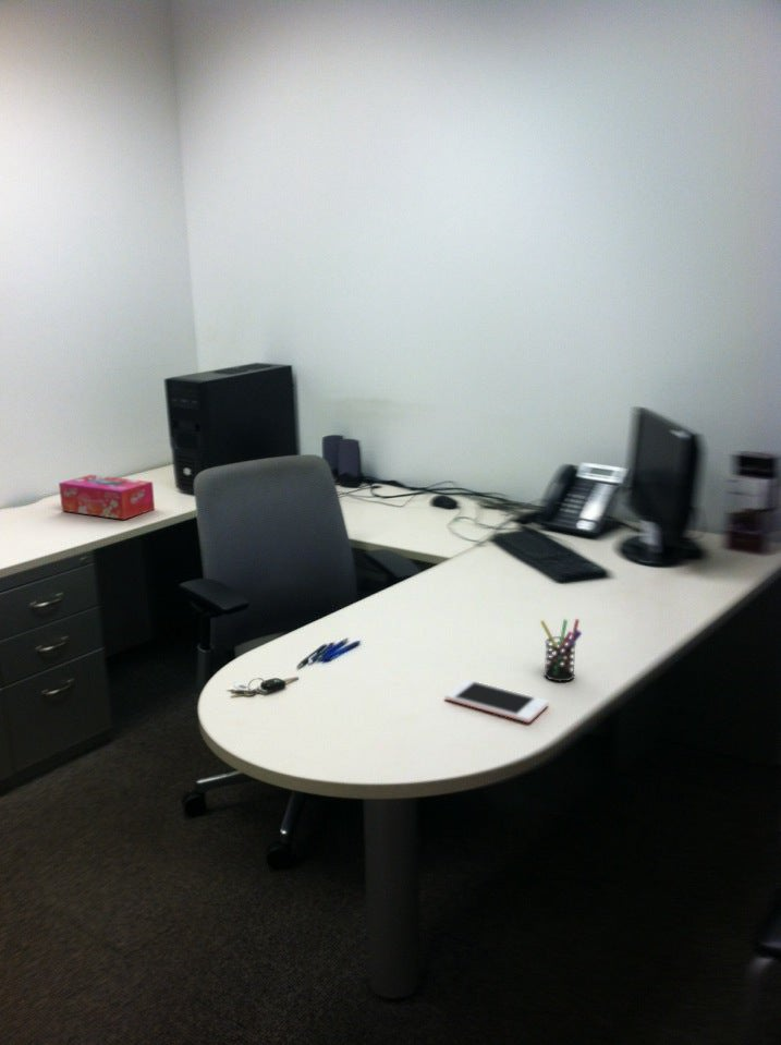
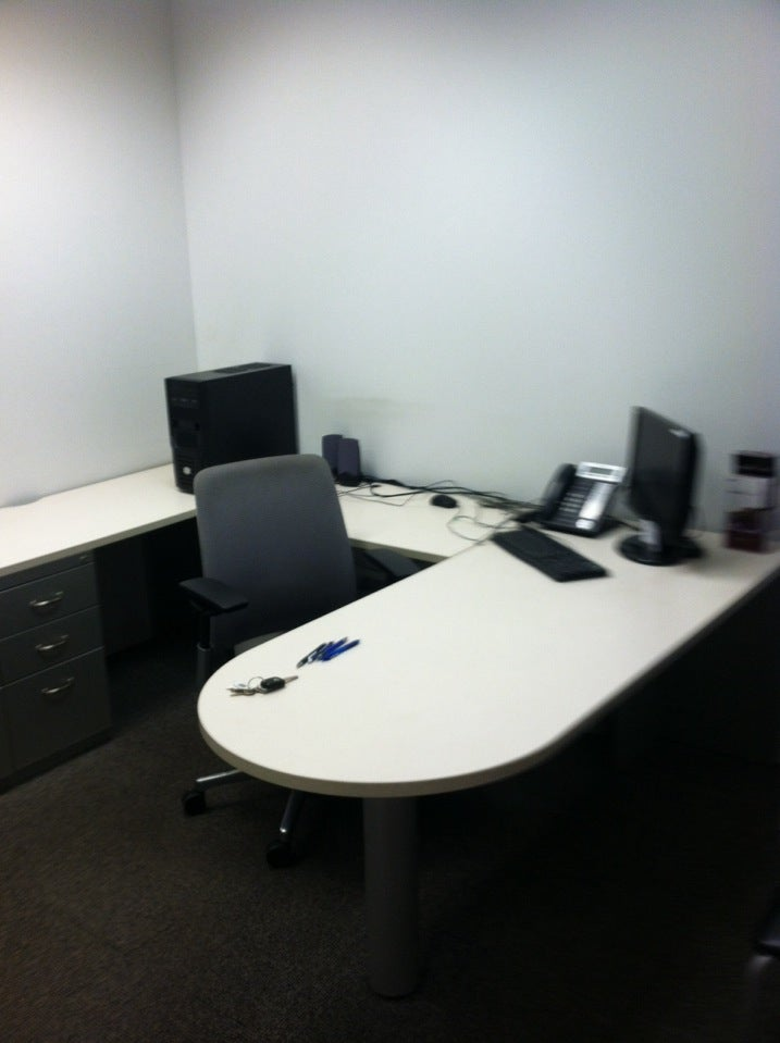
- pen holder [539,618,583,682]
- cell phone [444,679,549,724]
- tissue box [58,474,156,521]
